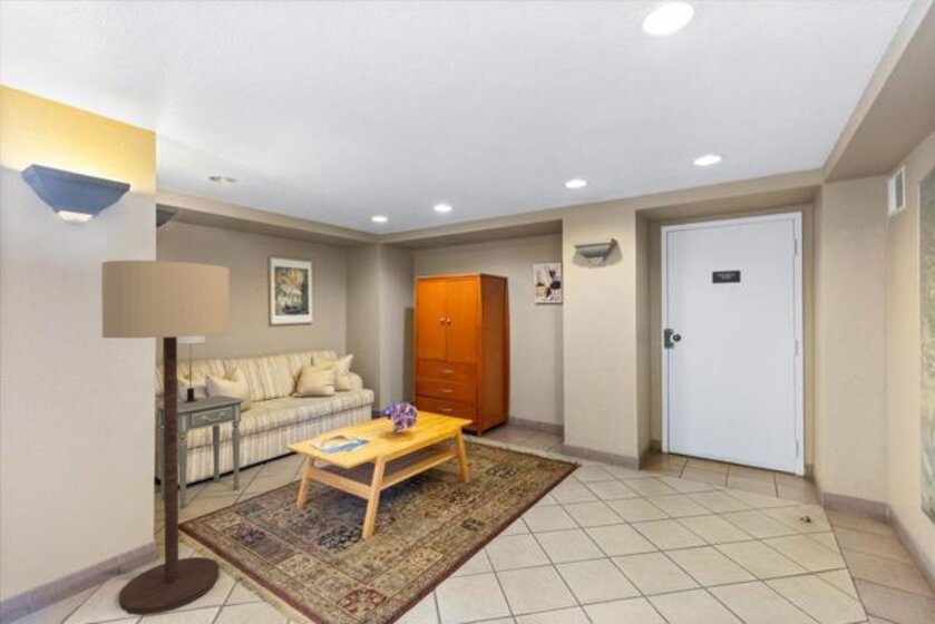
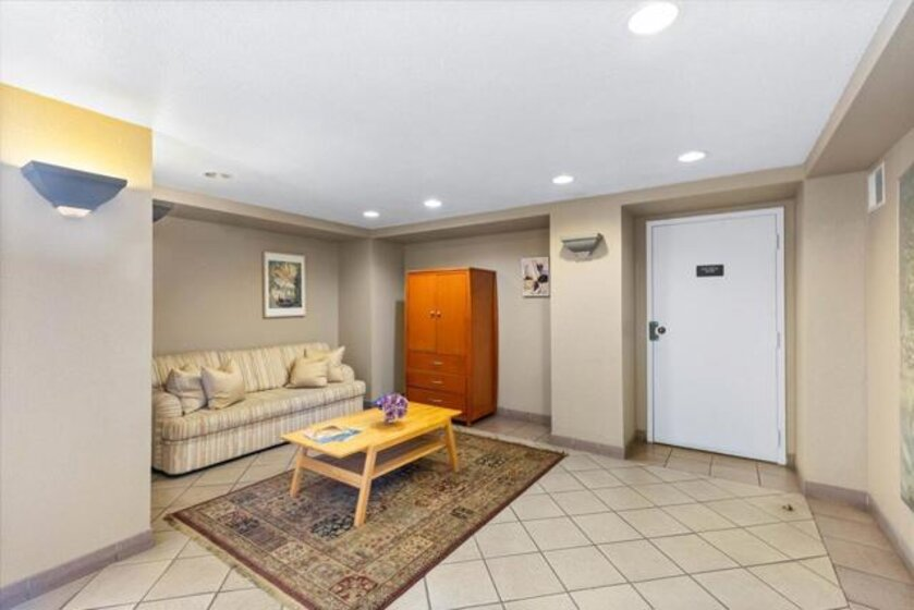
- floor lamp [100,260,231,616]
- side table [155,394,246,509]
- table lamp [177,335,207,403]
